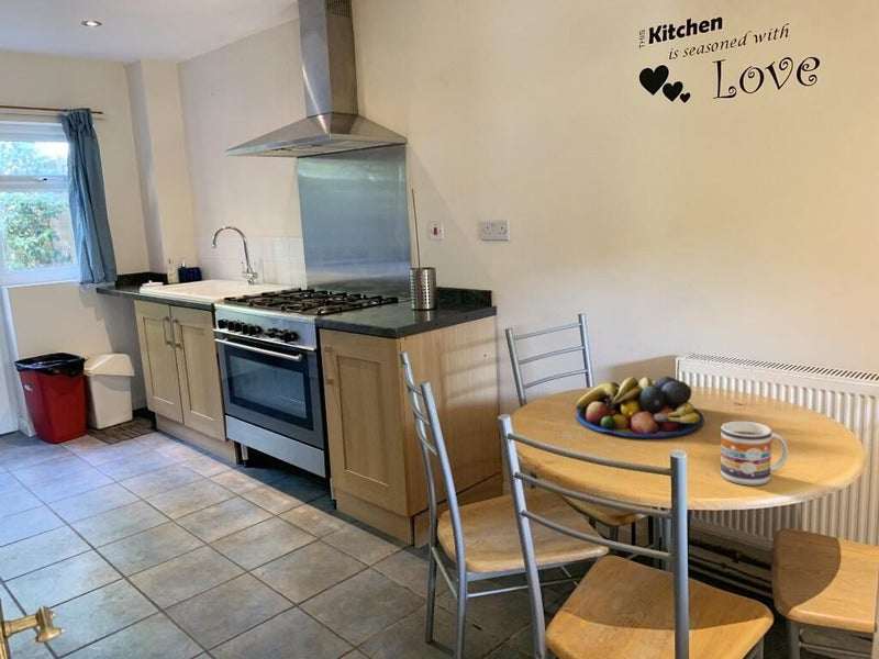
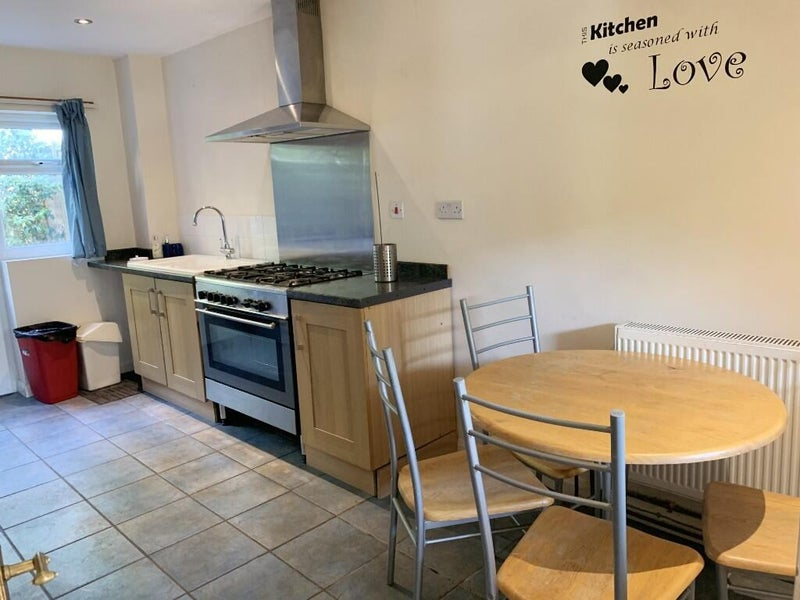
- mug [720,421,789,487]
- fruit bowl [576,376,705,439]
